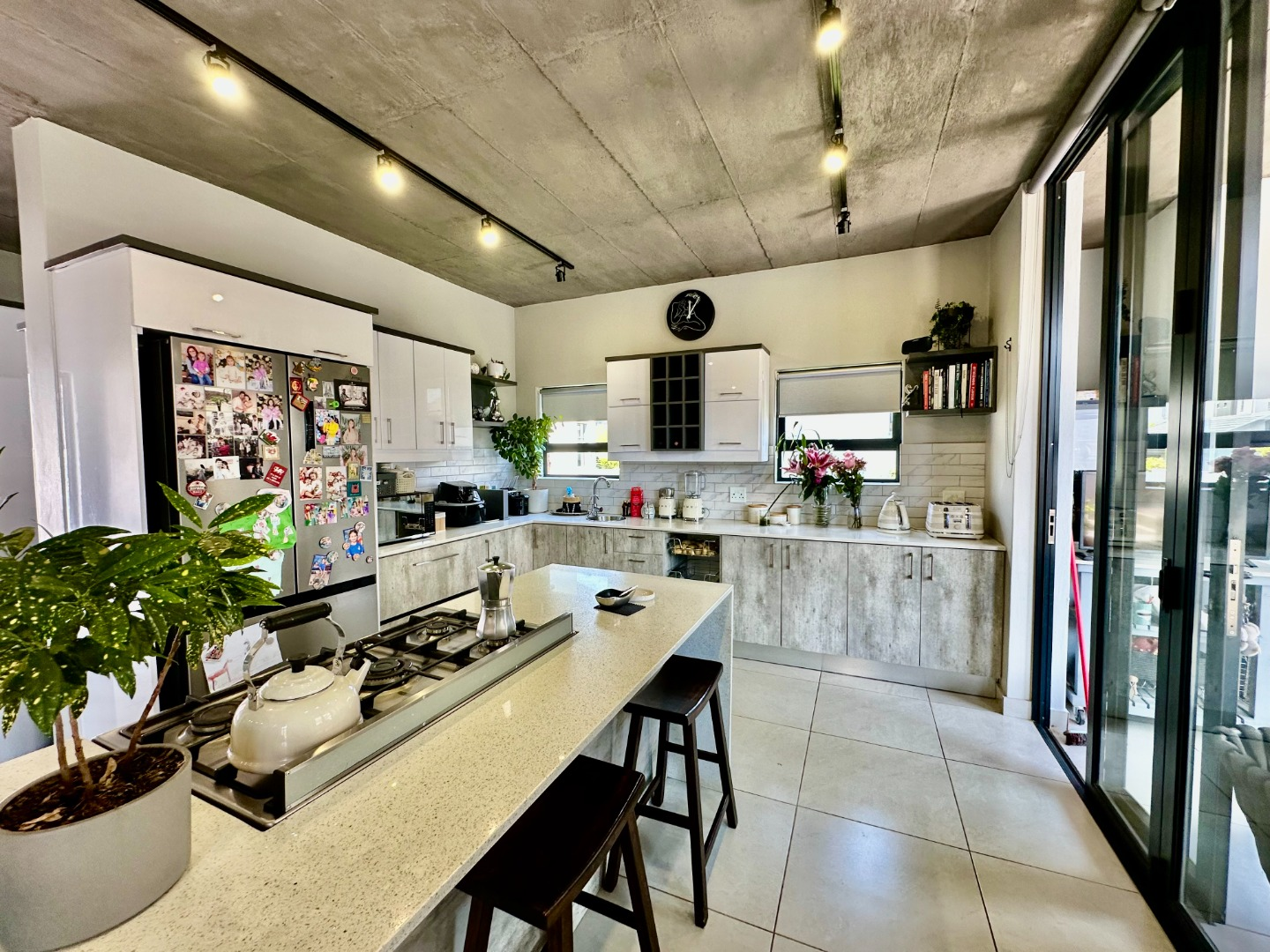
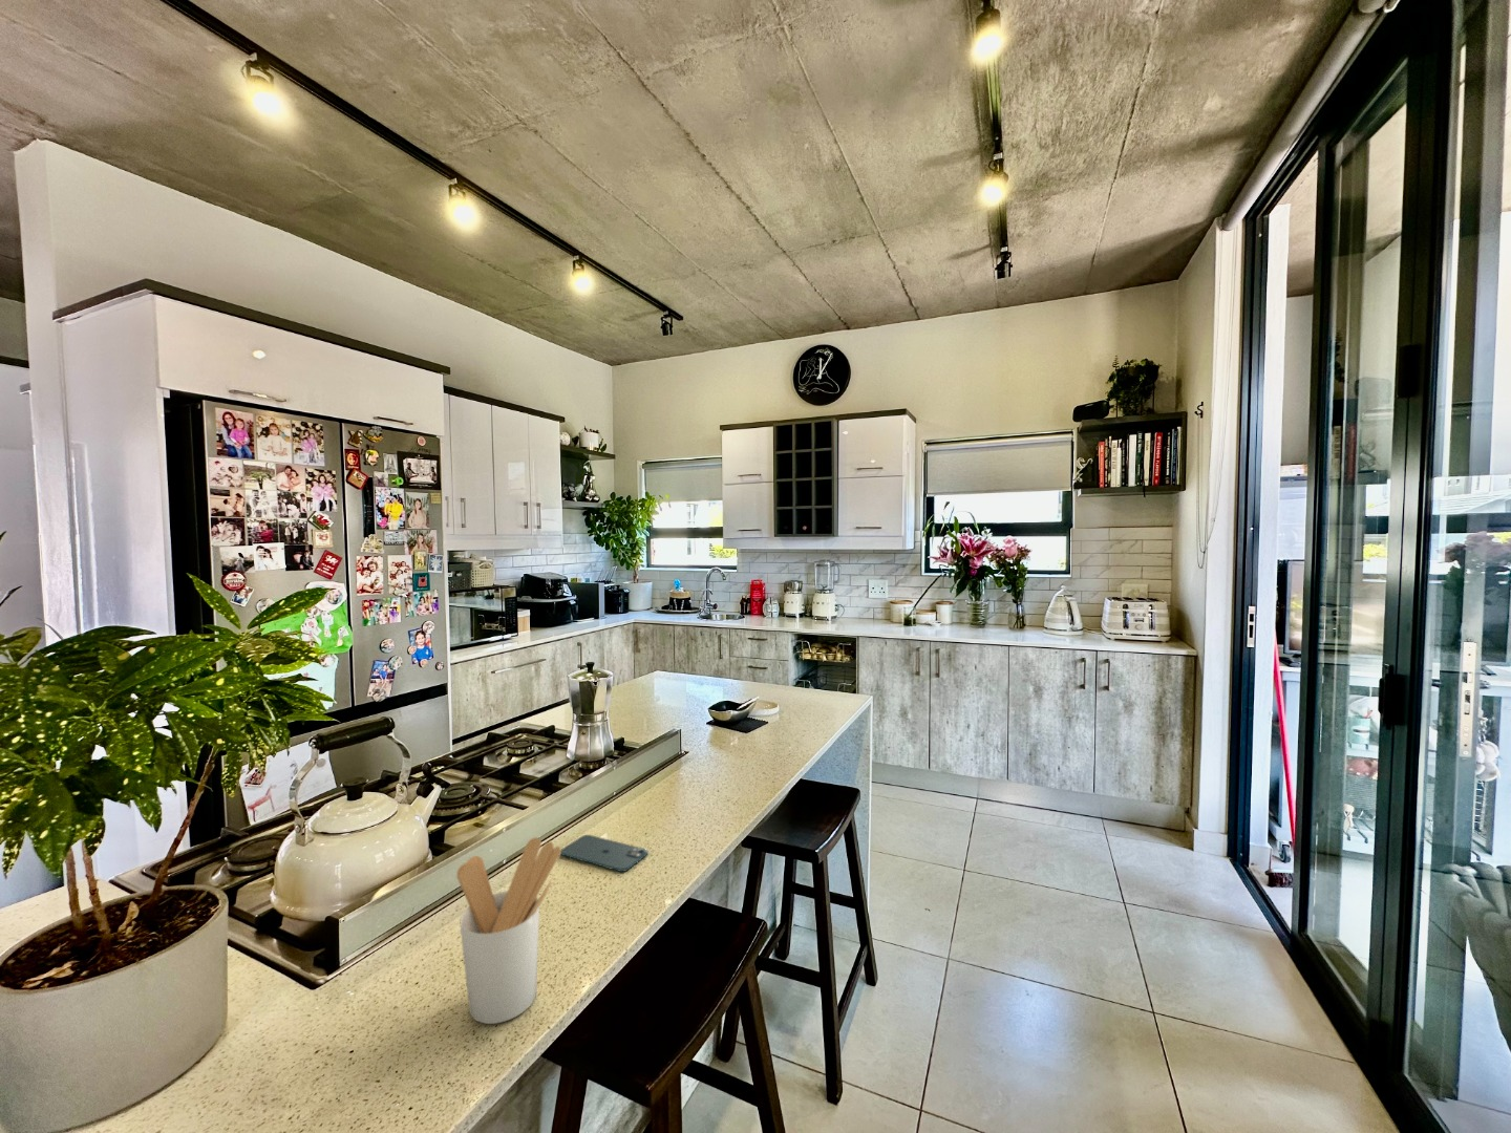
+ utensil holder [456,837,562,1025]
+ smartphone [559,834,648,872]
